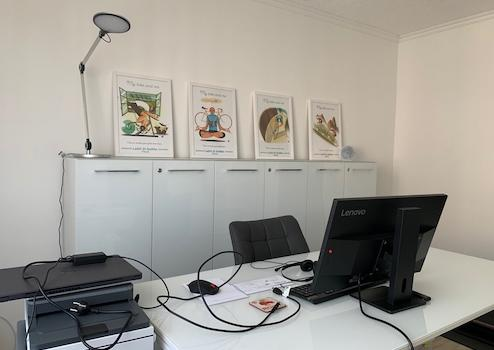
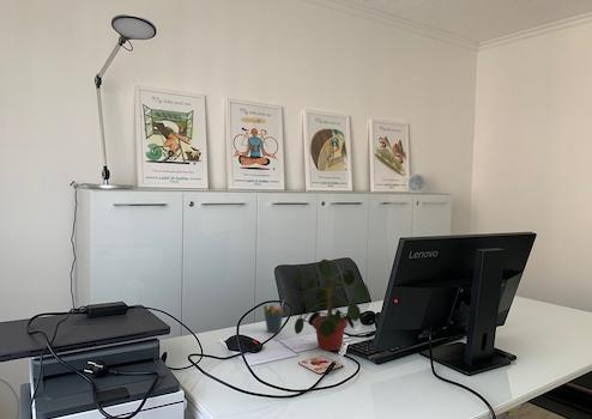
+ pen holder [262,299,285,334]
+ potted plant [294,259,373,352]
